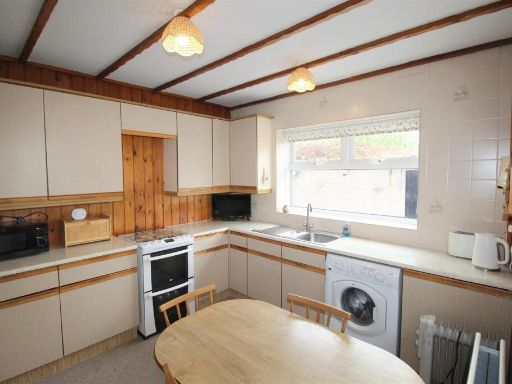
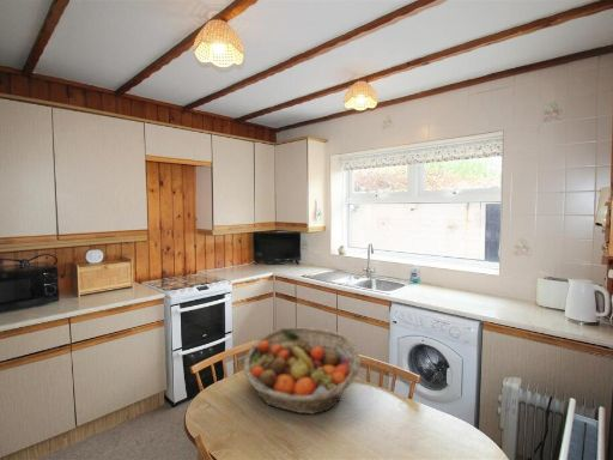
+ fruit basket [242,326,362,414]
